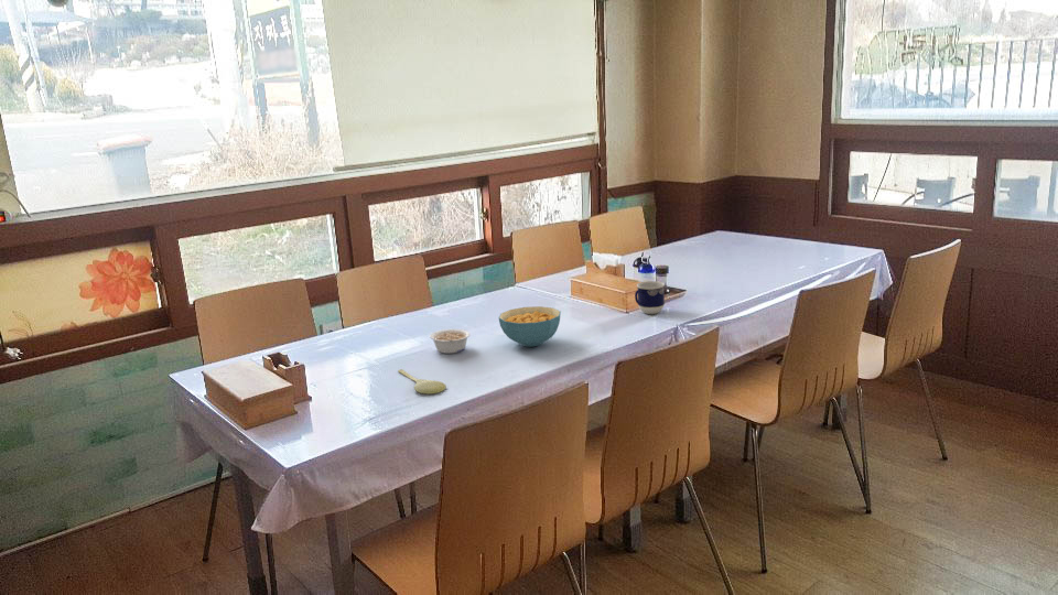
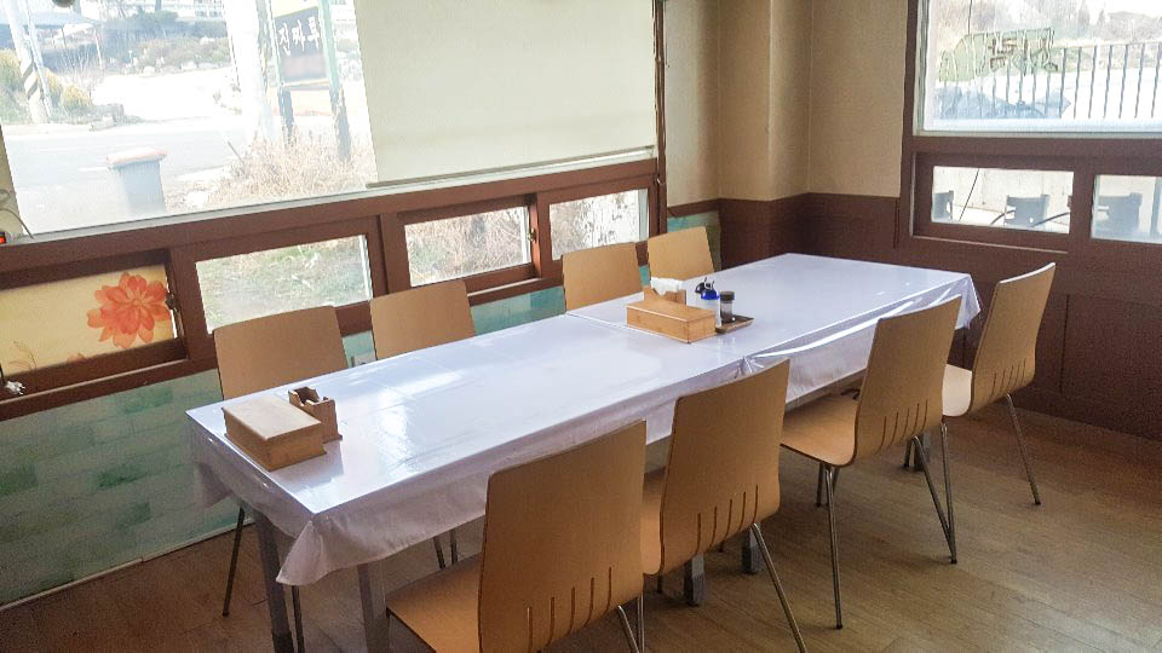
- cup [634,280,666,315]
- spoon [397,368,446,396]
- cereal bowl [497,305,562,348]
- legume [429,328,472,355]
